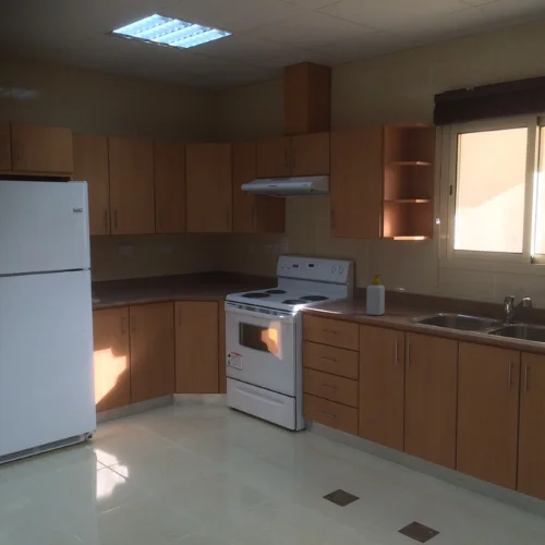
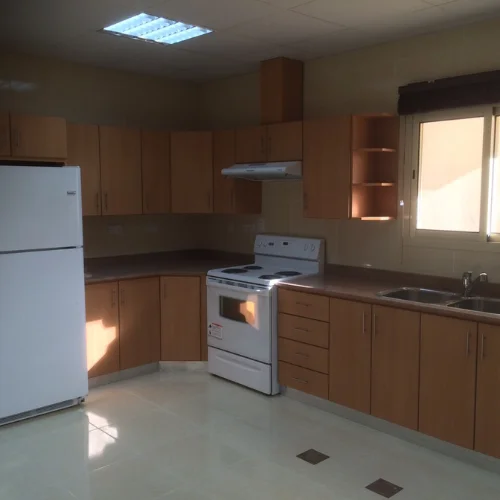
- soap bottle [365,272,386,316]
